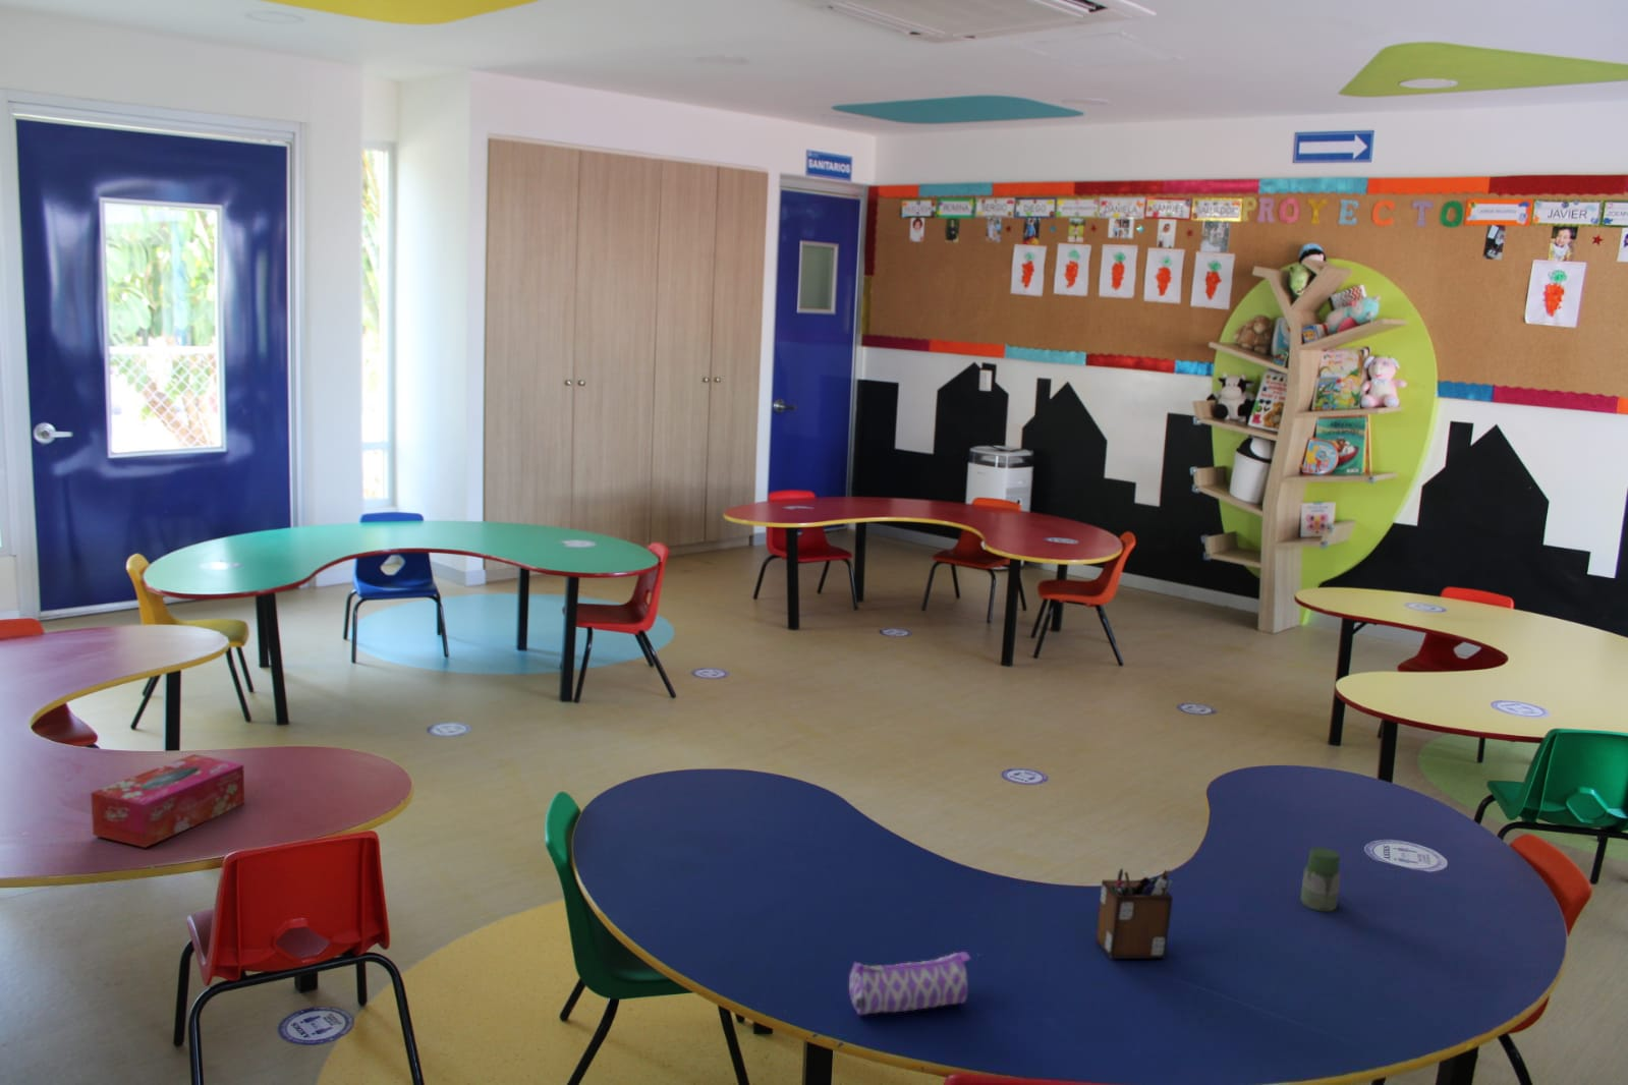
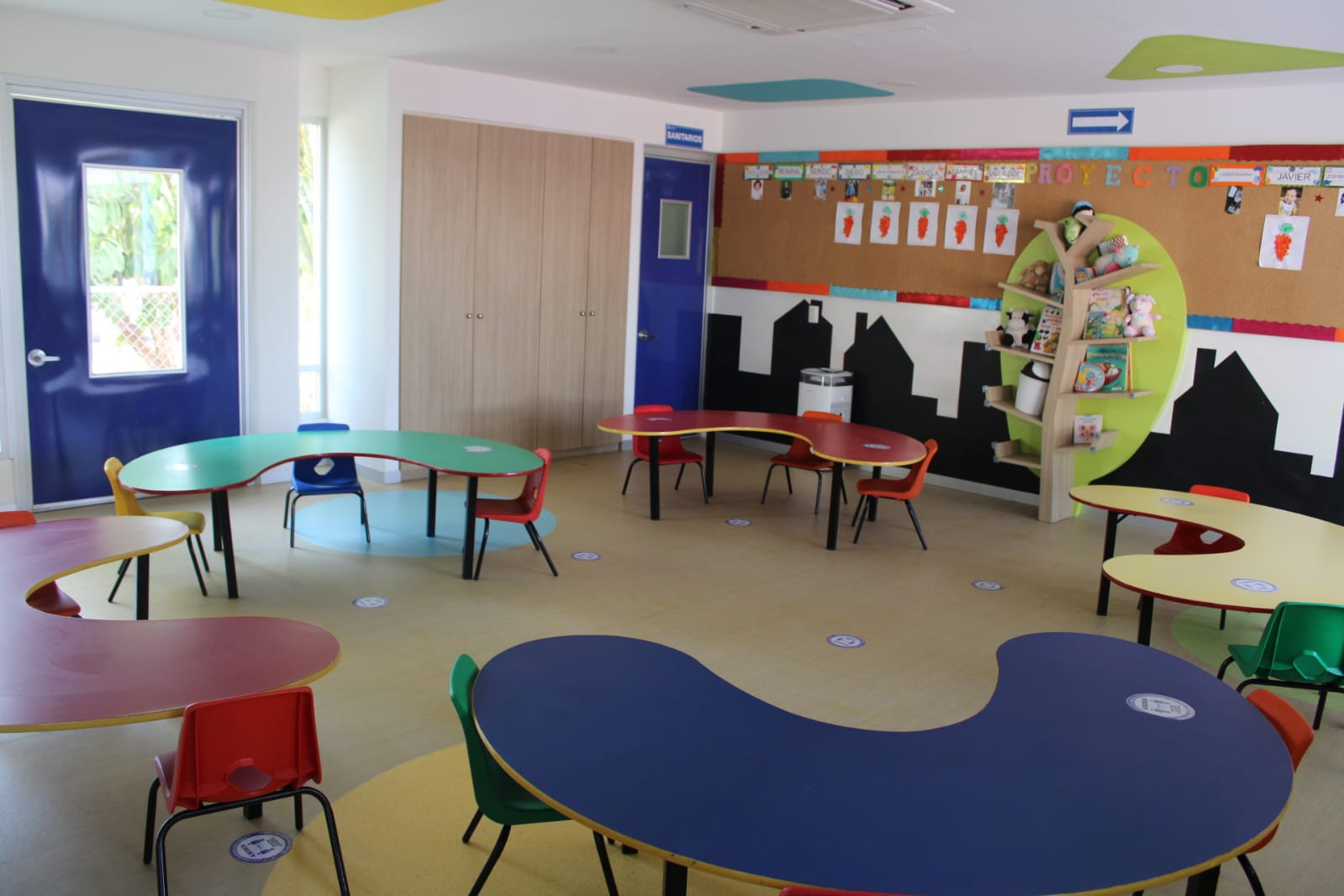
- pencil case [848,951,971,1016]
- tissue box [90,753,246,849]
- jar [1300,846,1342,913]
- desk organizer [1095,867,1174,960]
